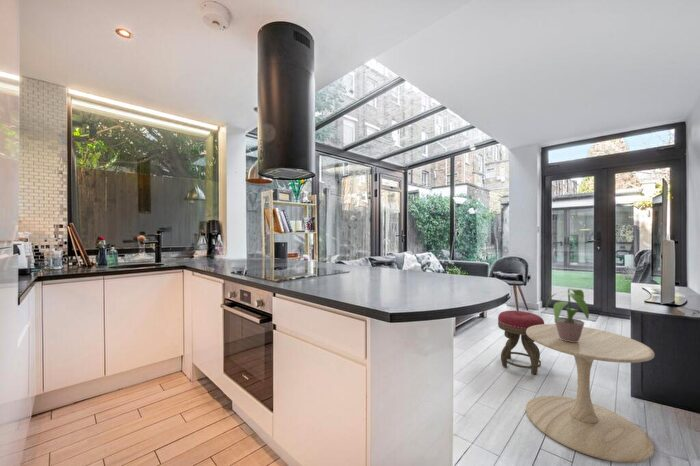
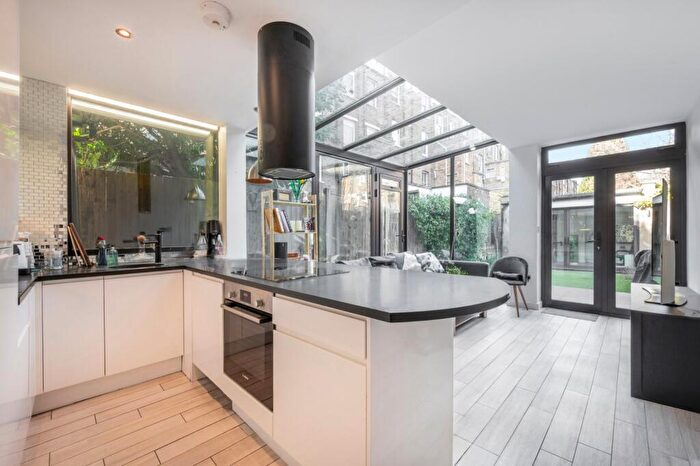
- stool [497,310,545,375]
- potted plant [544,287,590,342]
- side table [525,323,656,464]
